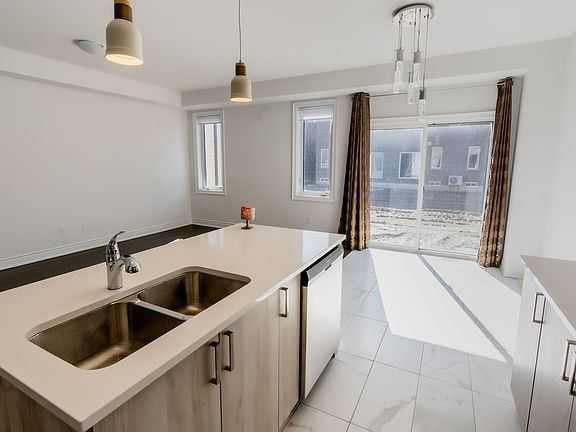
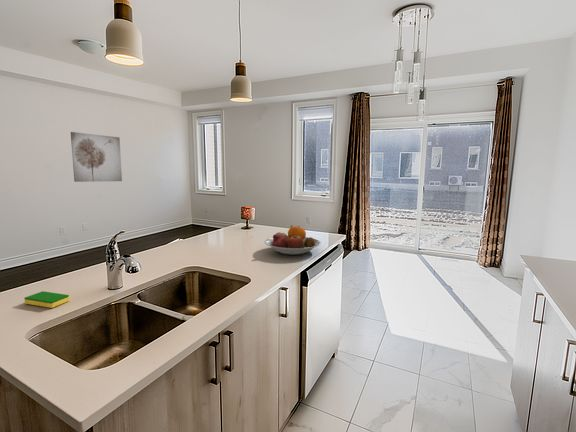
+ fruit bowl [263,224,322,256]
+ wall art [70,131,123,183]
+ dish sponge [23,290,70,309]
